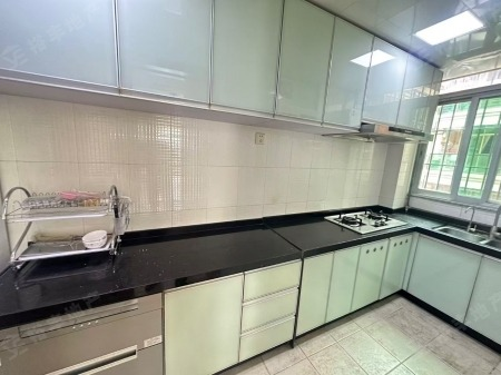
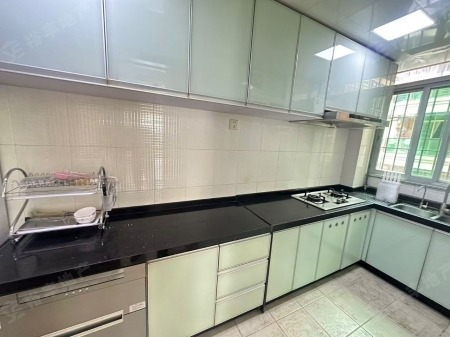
+ knife block [374,170,402,204]
